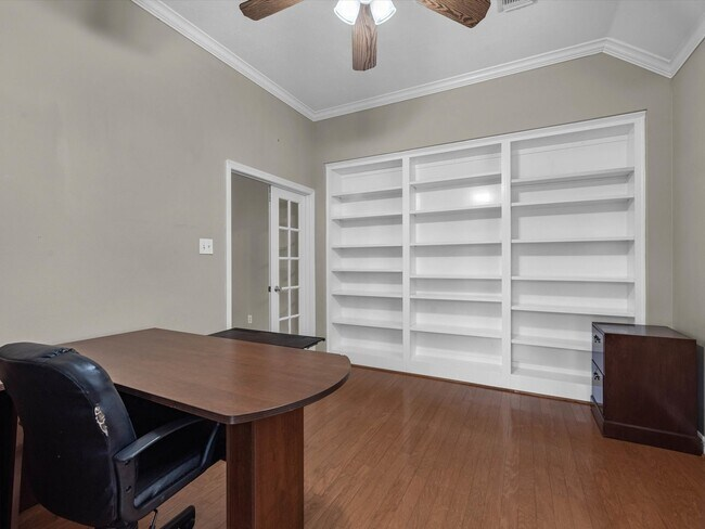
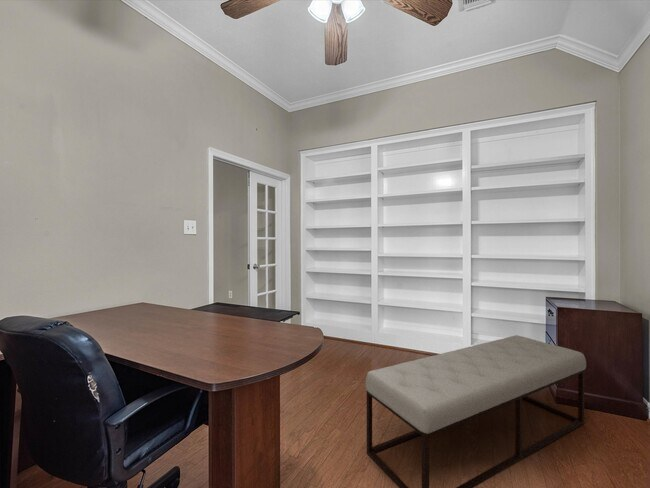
+ bench [365,334,587,488]
